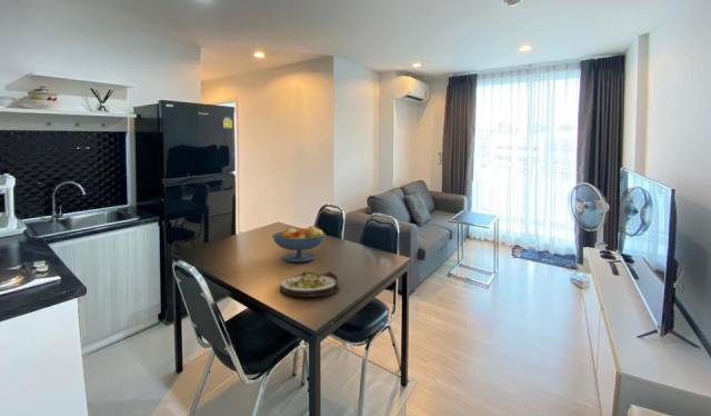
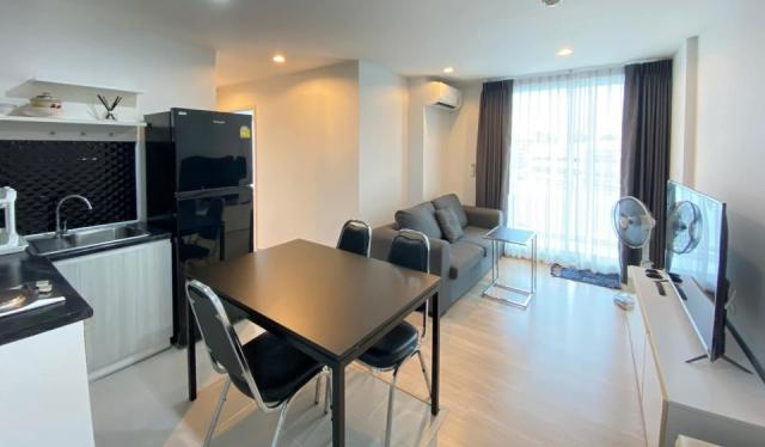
- salad plate [279,270,340,298]
- fruit bowl [271,225,327,263]
